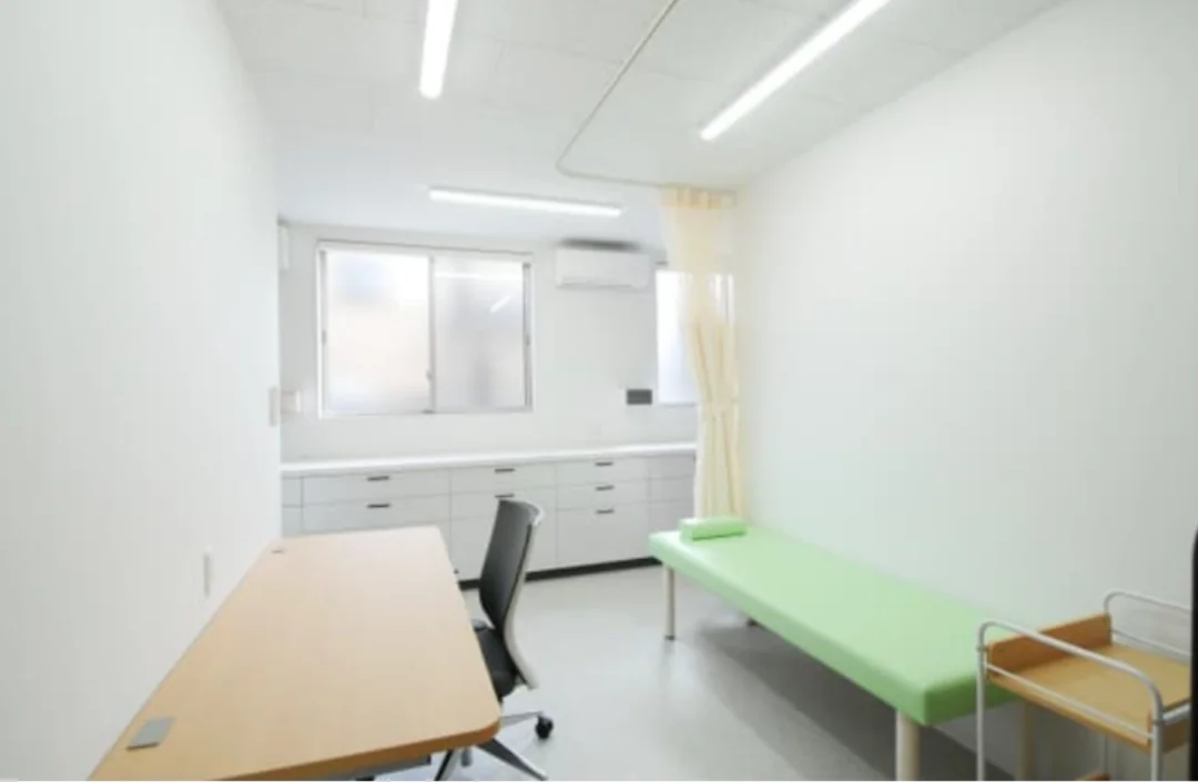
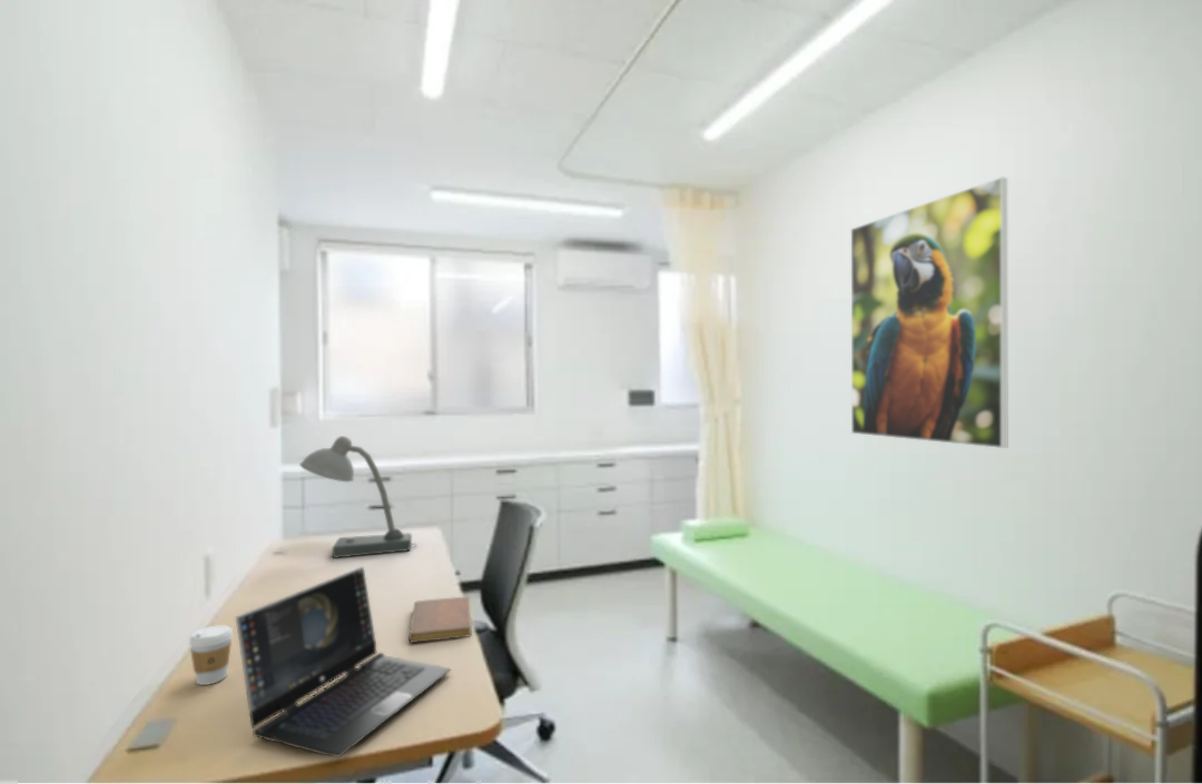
+ laptop [235,566,451,758]
+ coffee cup [188,624,234,686]
+ desk lamp [298,435,418,559]
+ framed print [850,176,1008,449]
+ notebook [407,596,473,644]
